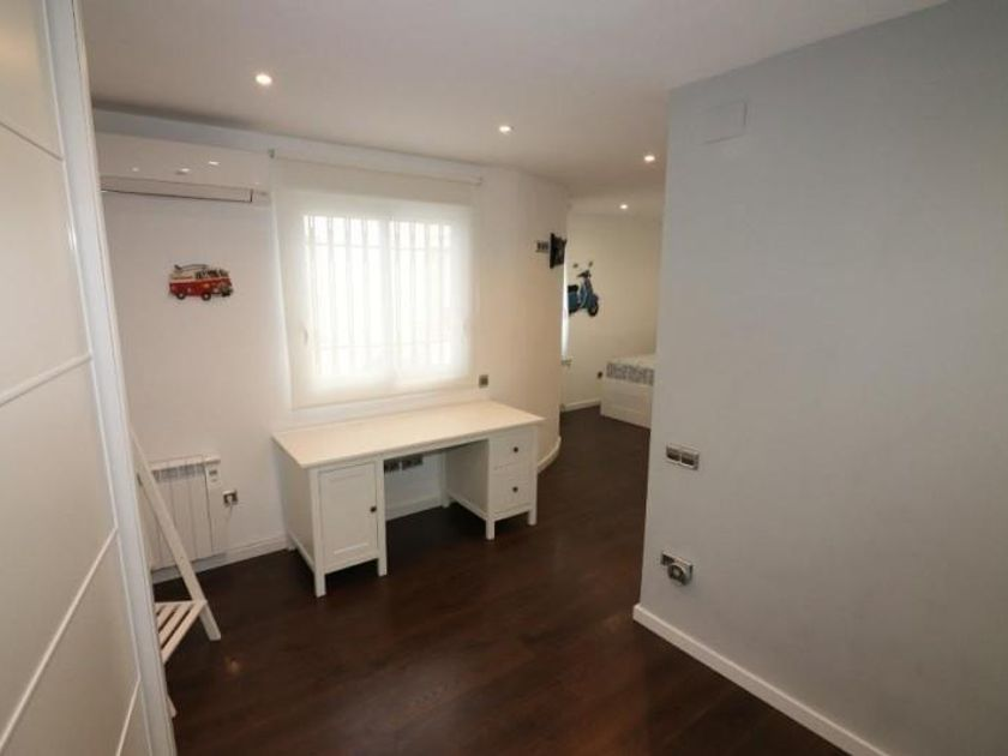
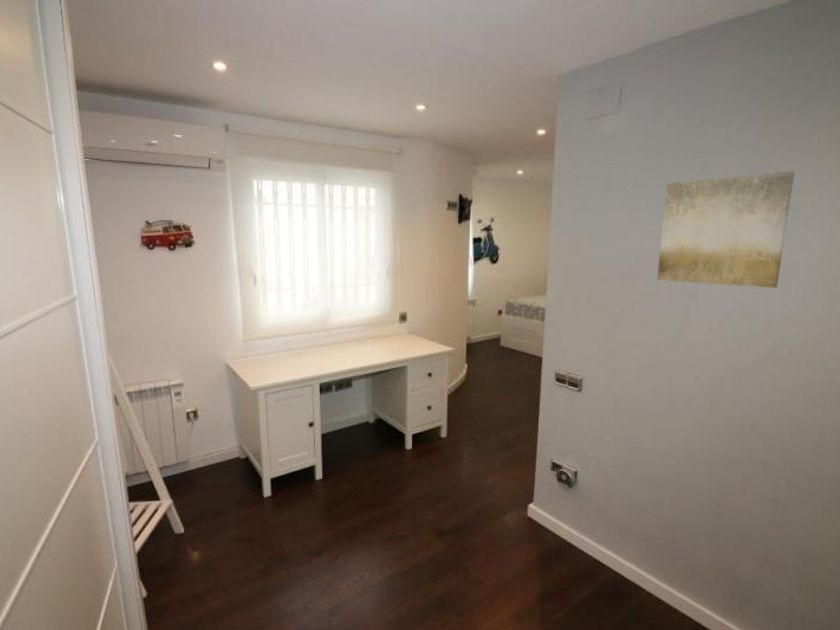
+ wall art [656,170,795,289]
